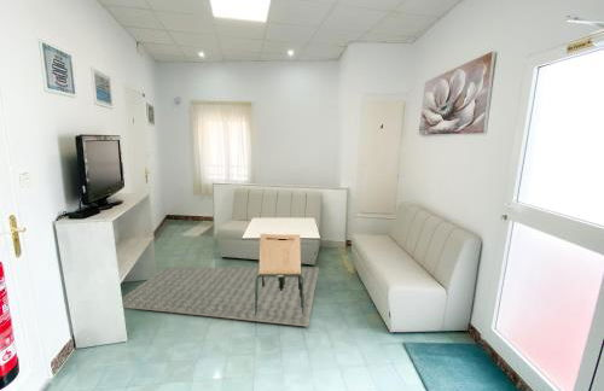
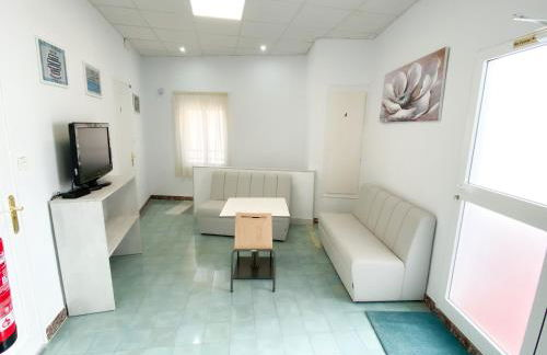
- rug [122,267,320,327]
